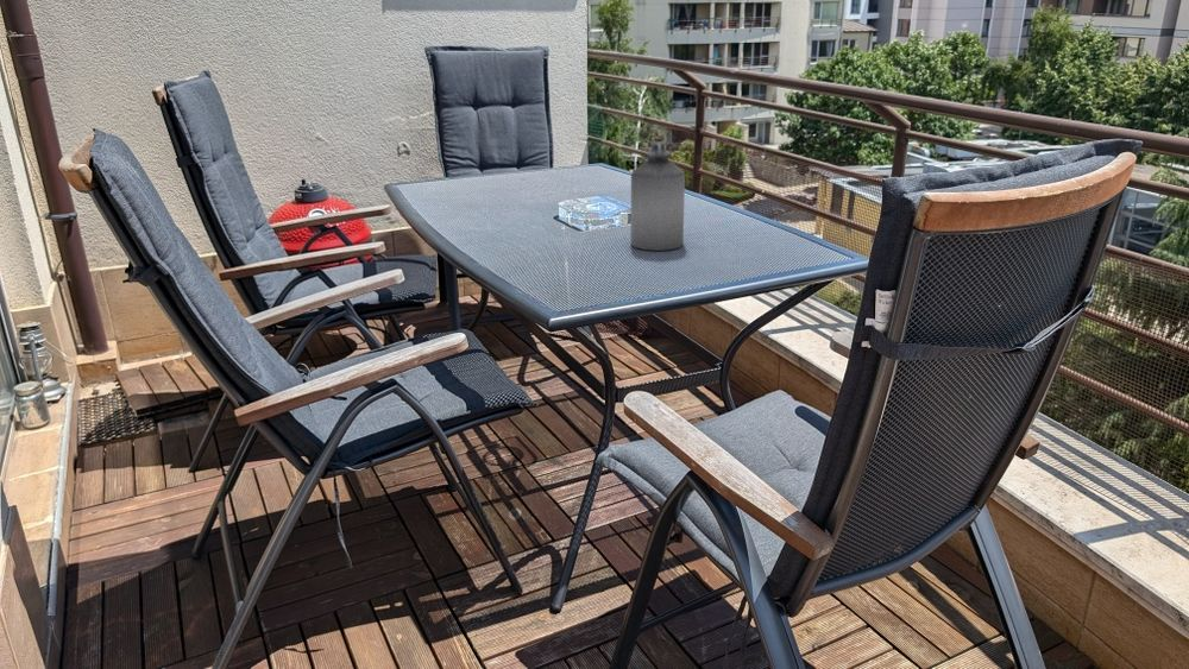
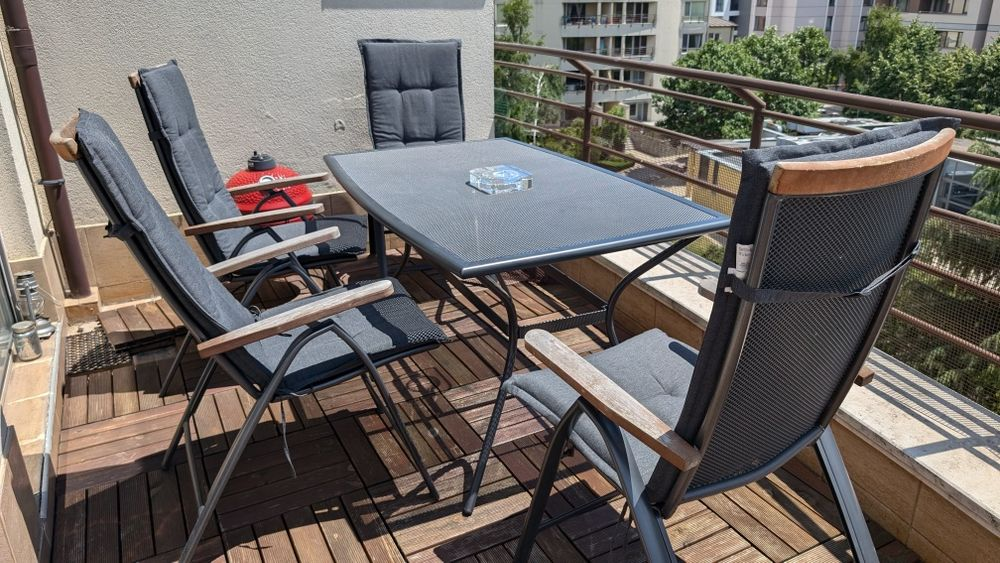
- bottle [630,137,686,252]
